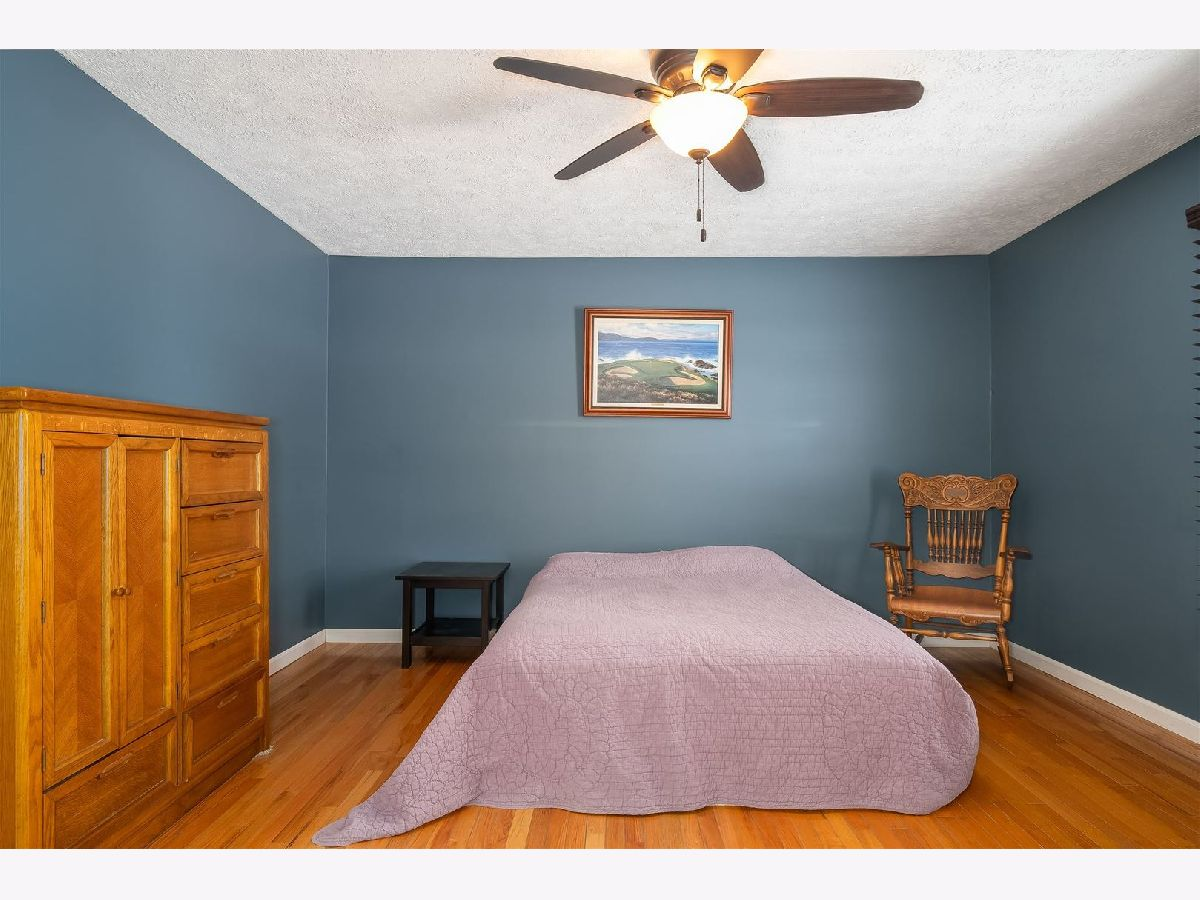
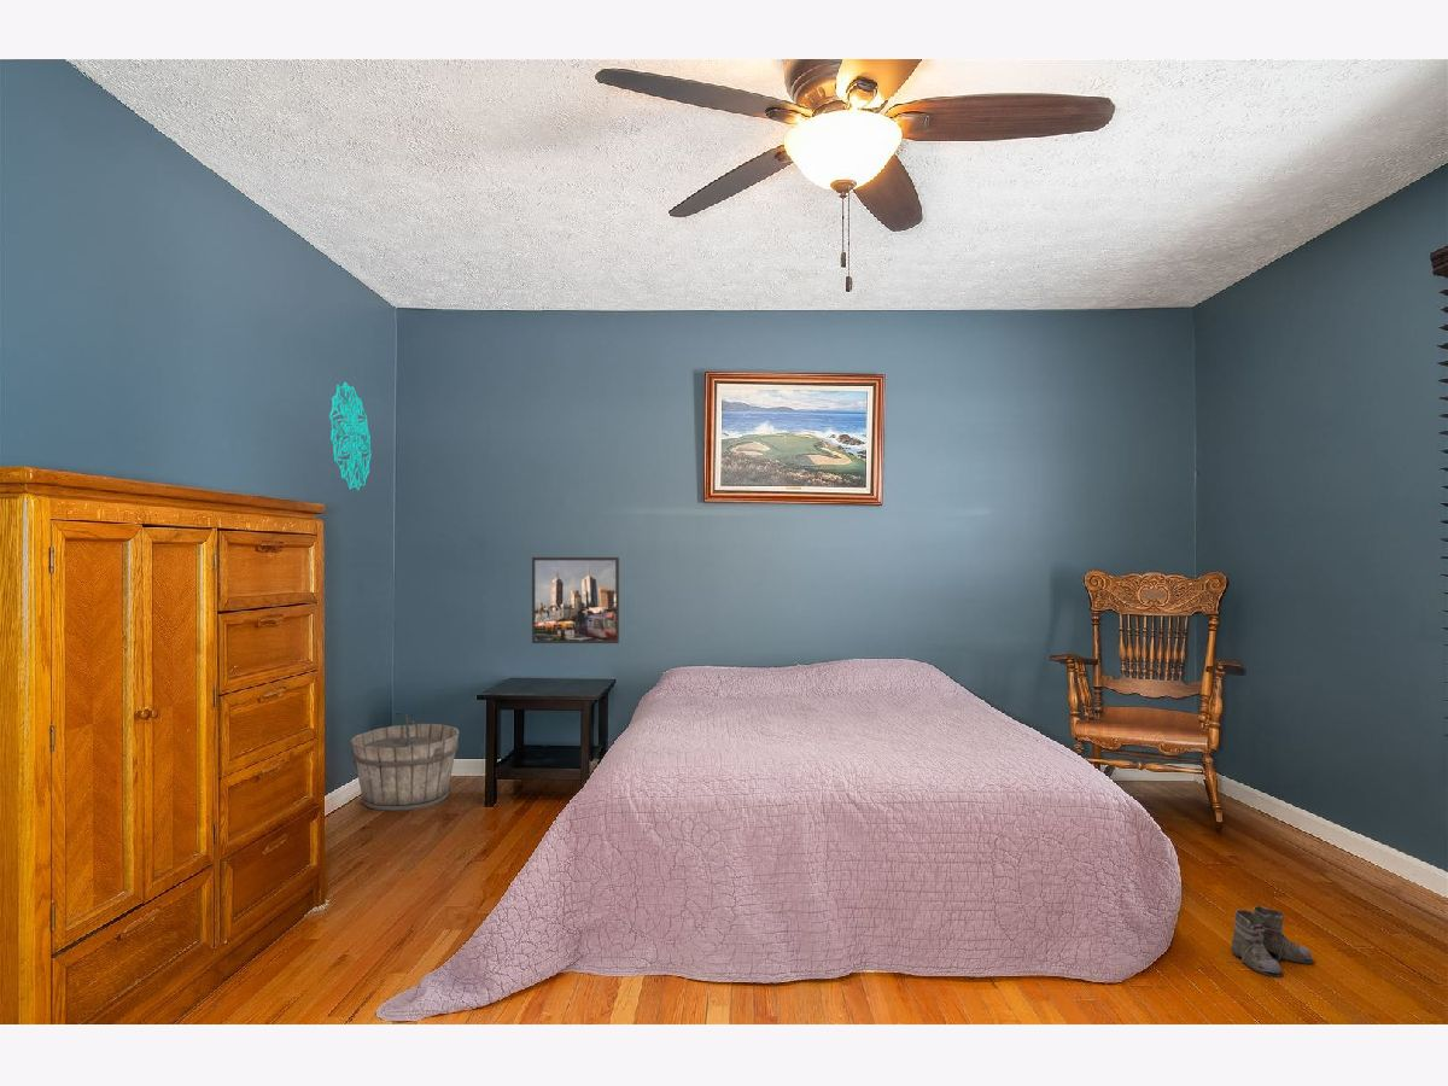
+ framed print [531,556,620,644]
+ boots [1227,905,1314,979]
+ wall decoration [328,381,373,492]
+ wooden bucket [350,711,460,812]
